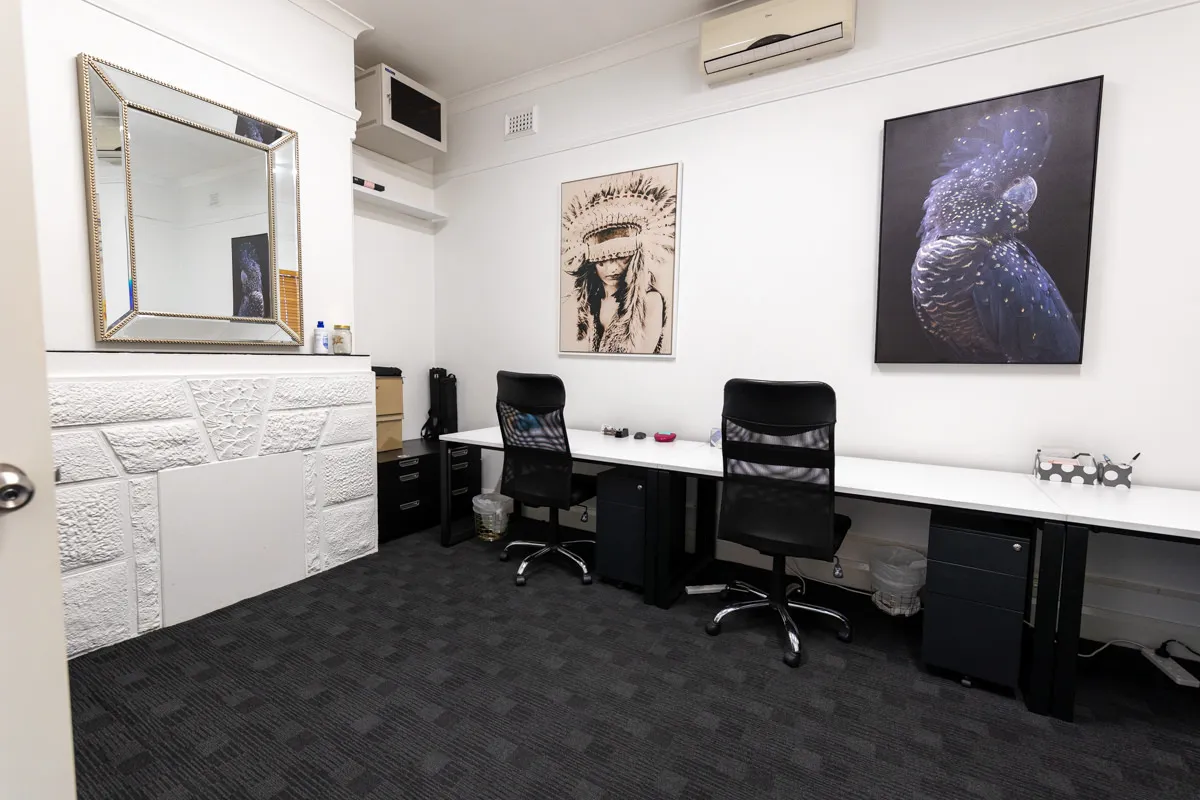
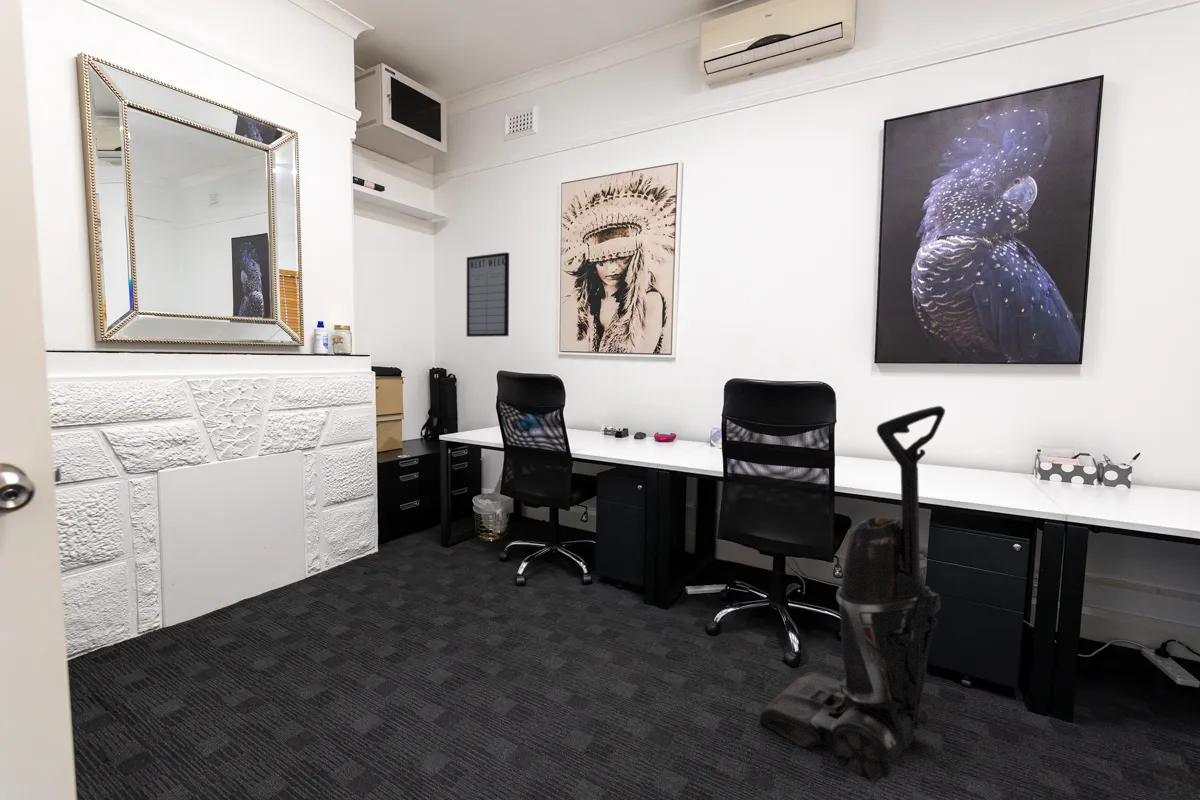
+ vacuum cleaner [759,405,946,784]
+ writing board [466,251,510,338]
